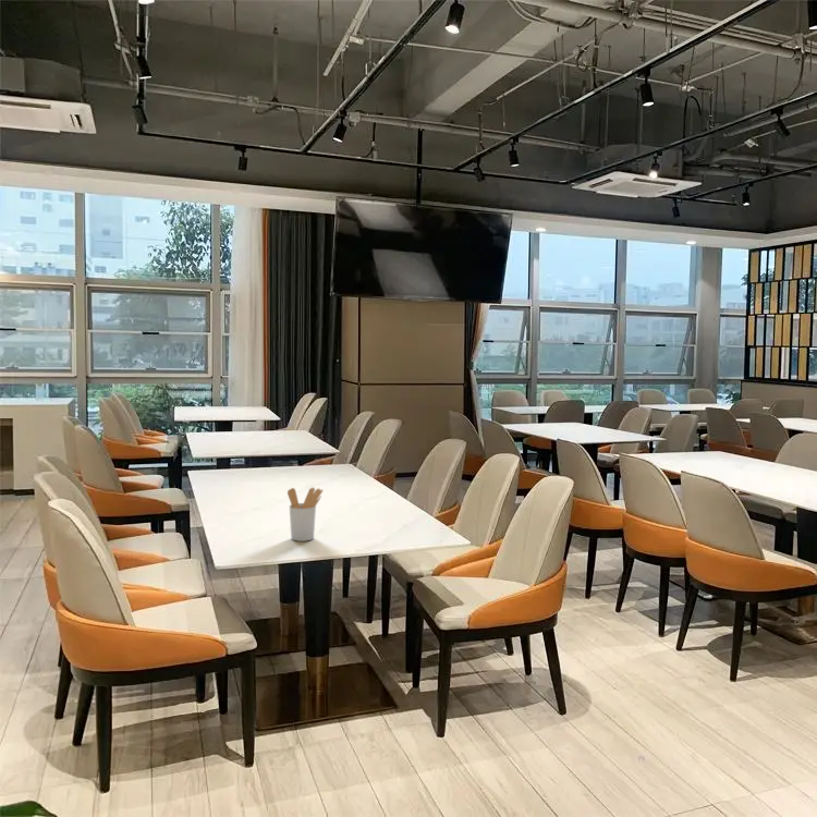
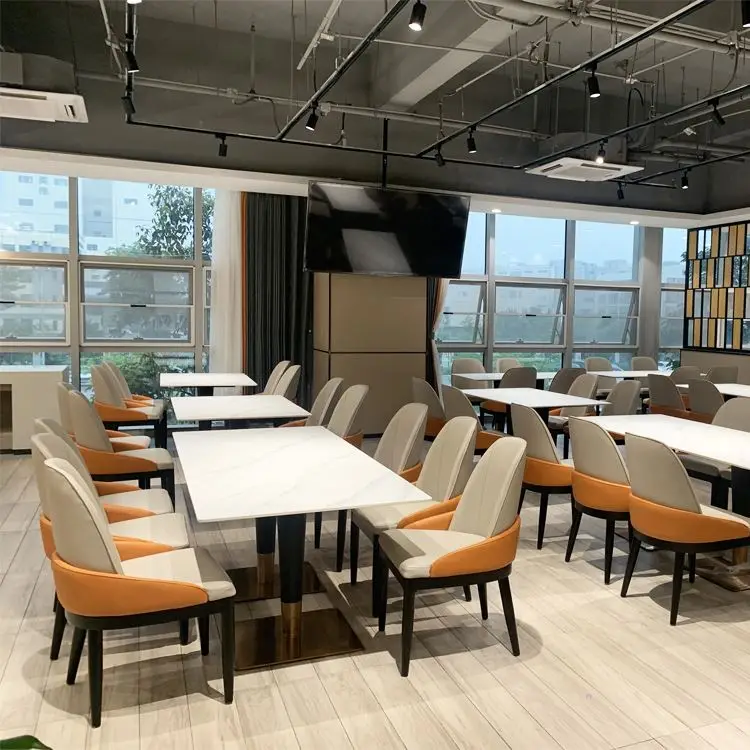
- utensil holder [286,487,324,542]
